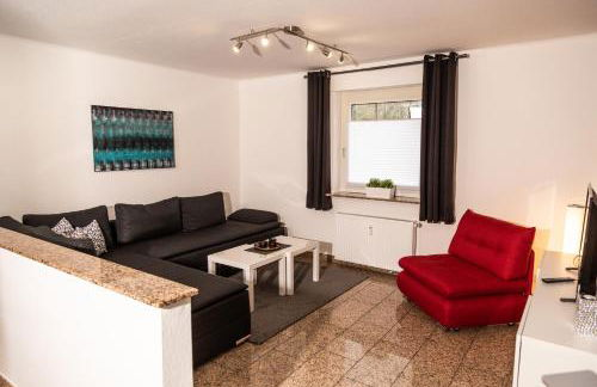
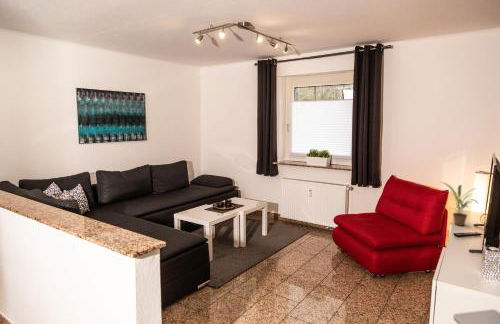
+ potted plant [440,181,479,227]
